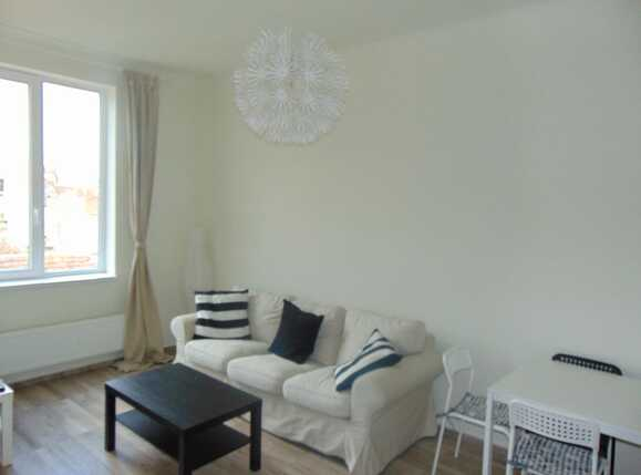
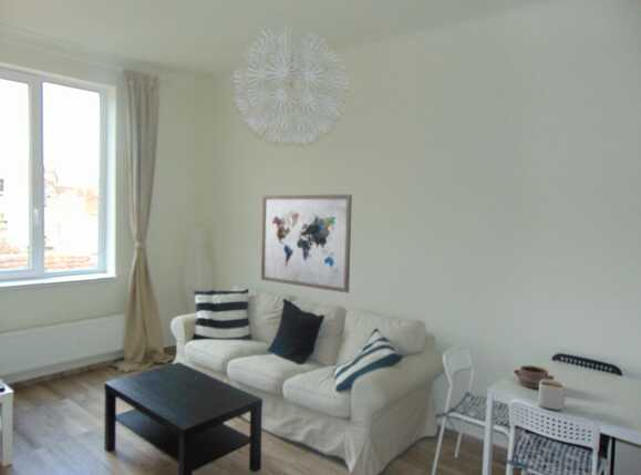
+ wall art [260,194,353,295]
+ mug [537,380,566,411]
+ pottery [513,364,556,390]
